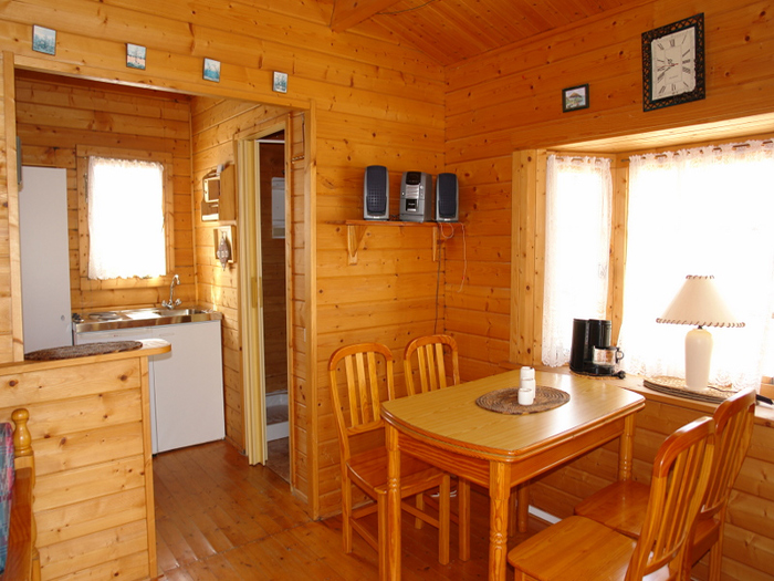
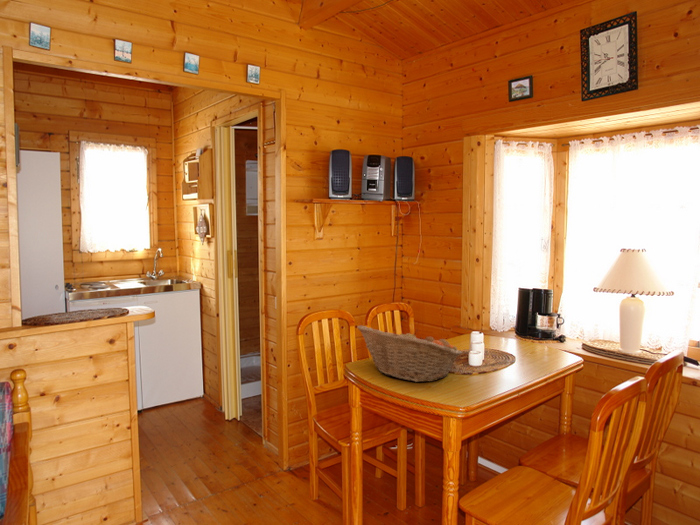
+ fruit basket [356,324,463,383]
